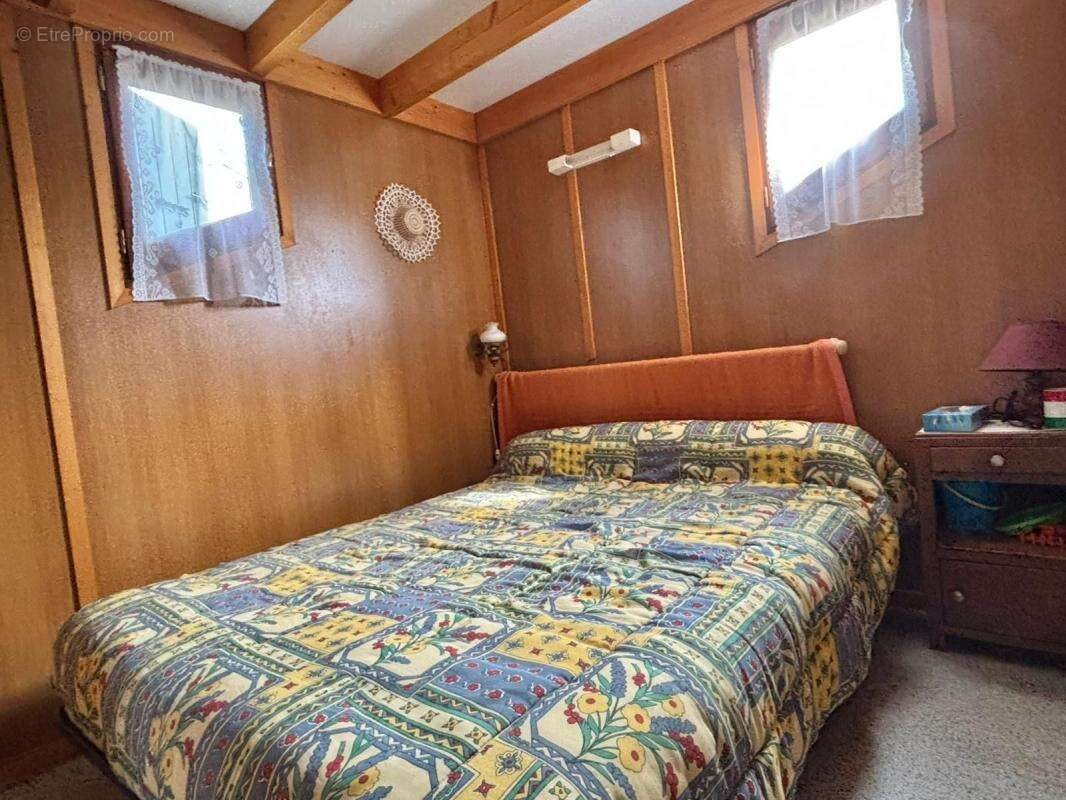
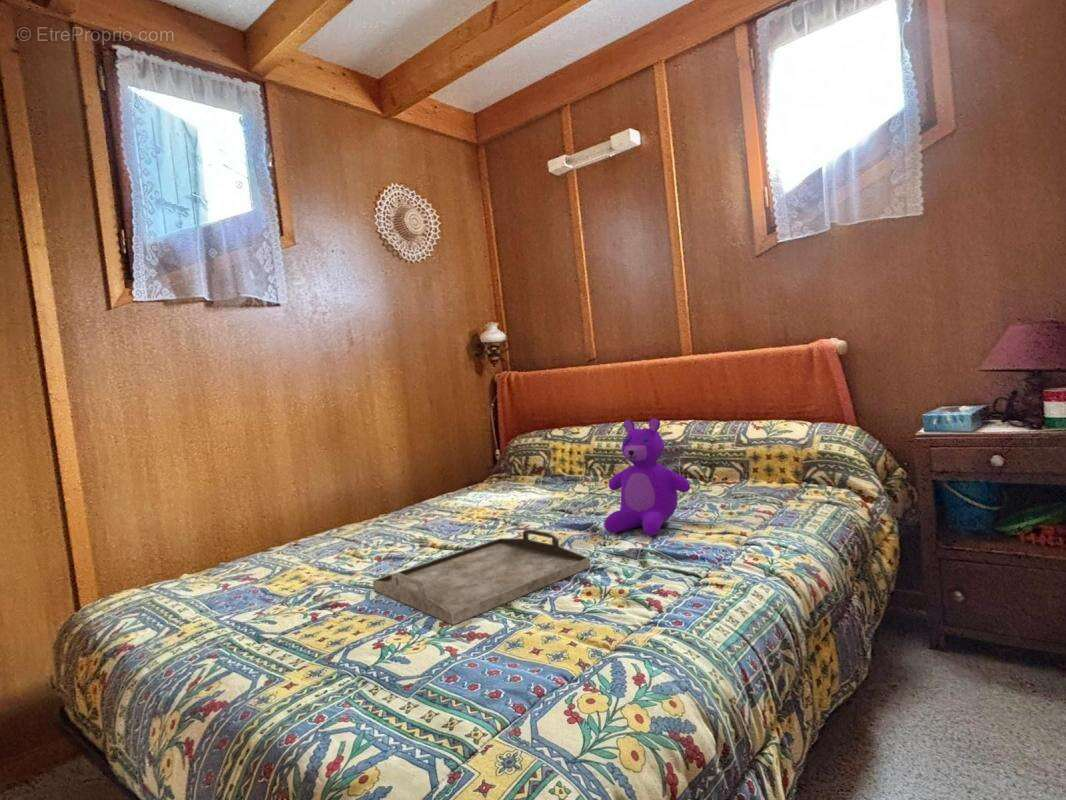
+ serving tray [371,528,592,626]
+ teddy bear [604,417,691,537]
